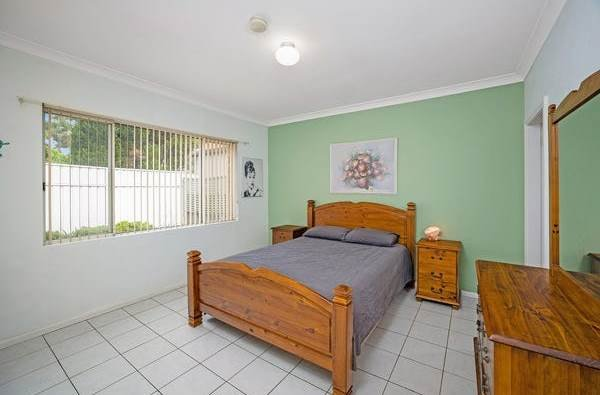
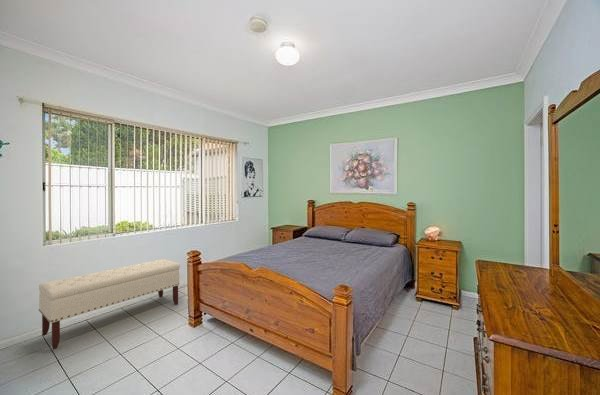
+ bench [38,258,181,350]
